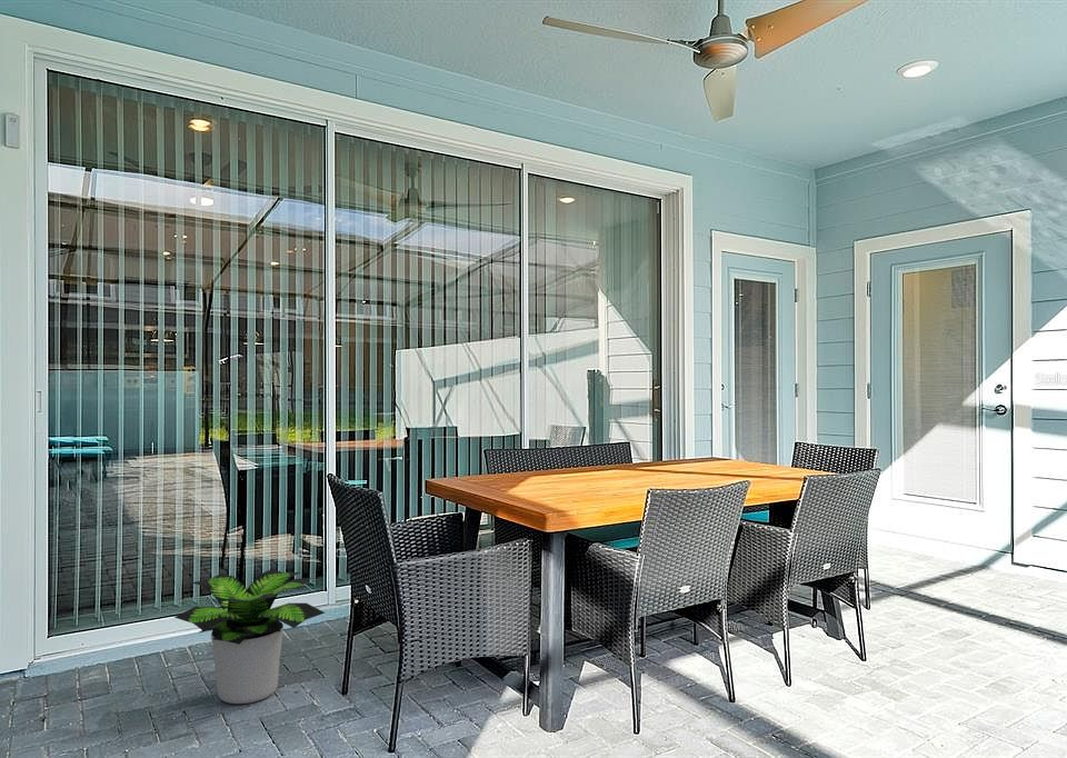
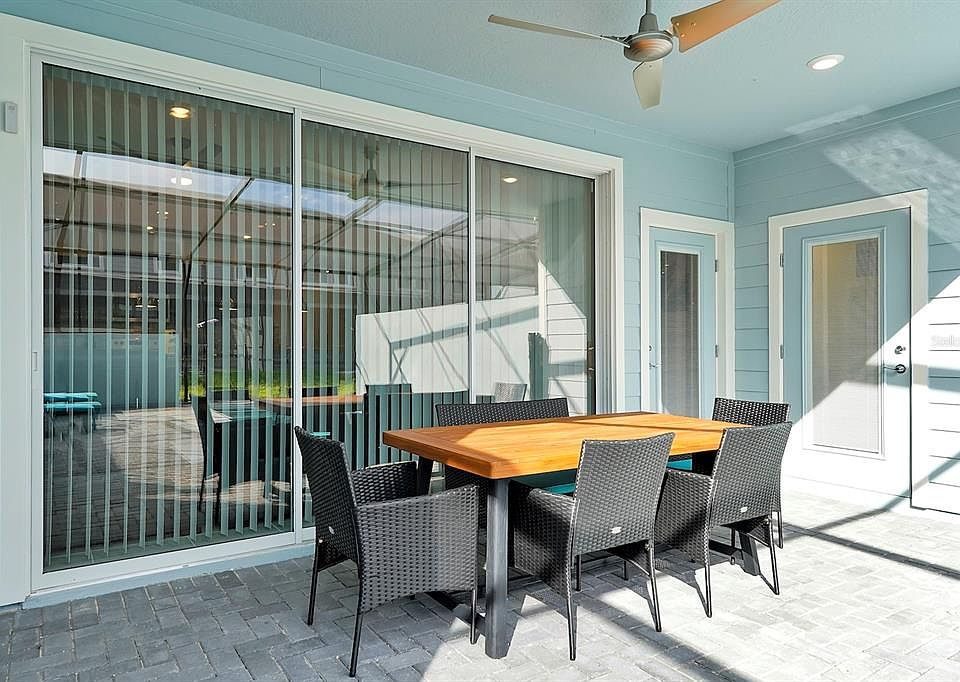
- potted plant [173,568,326,705]
